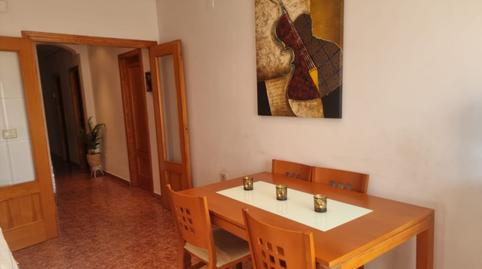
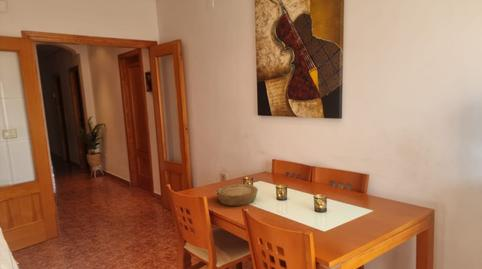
+ bowl [215,183,259,207]
